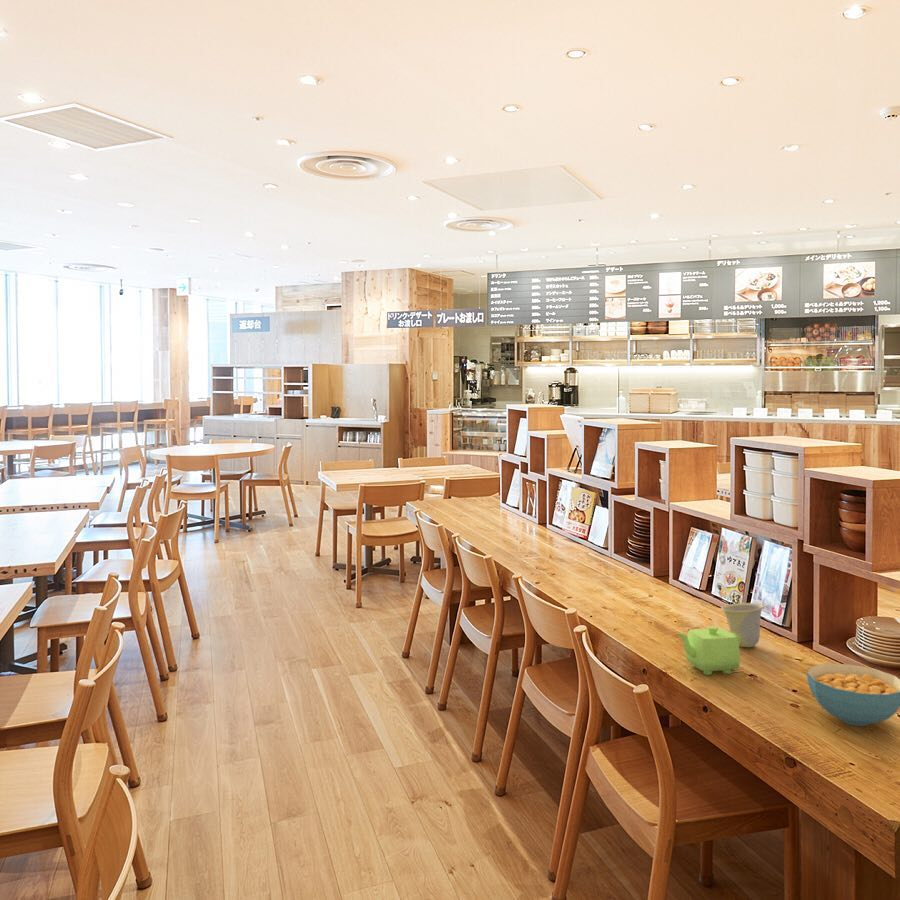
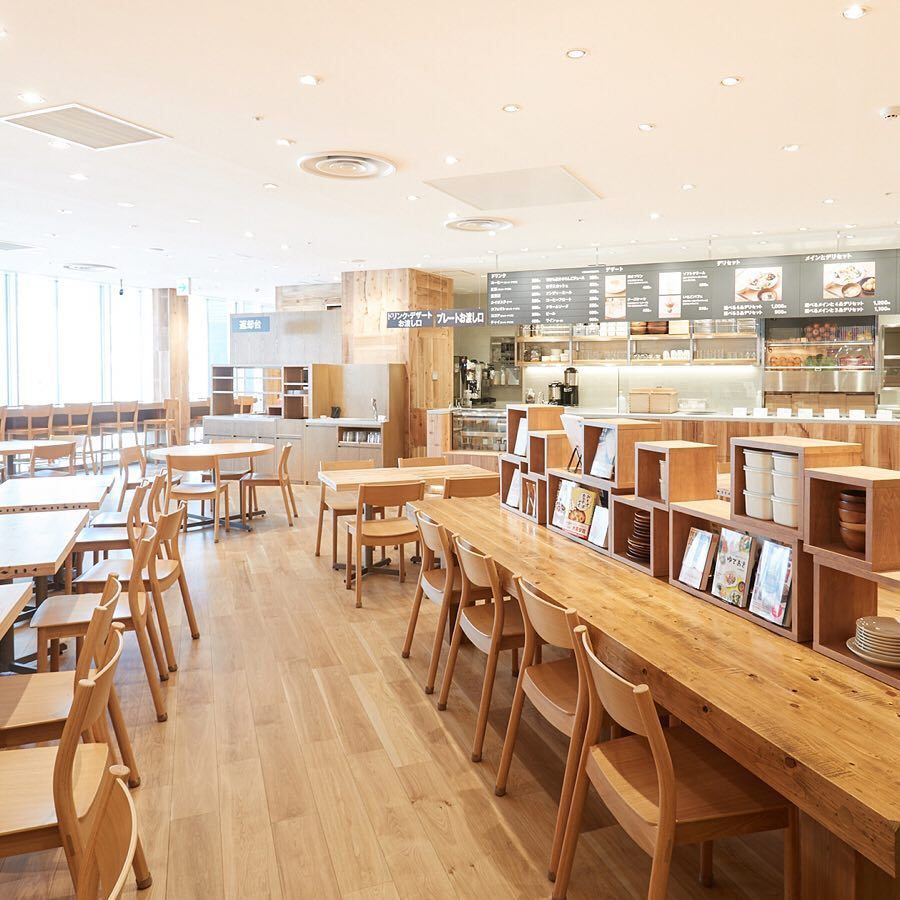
- cereal bowl [806,663,900,727]
- cup [720,602,765,648]
- teapot [675,625,741,676]
